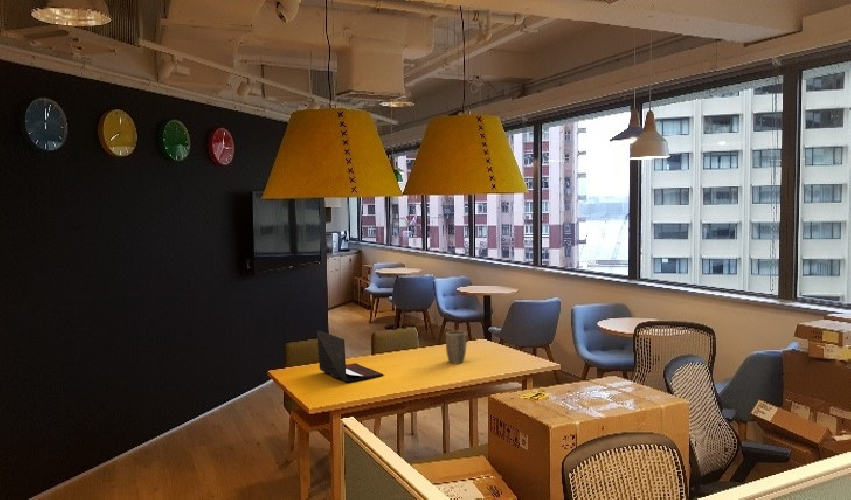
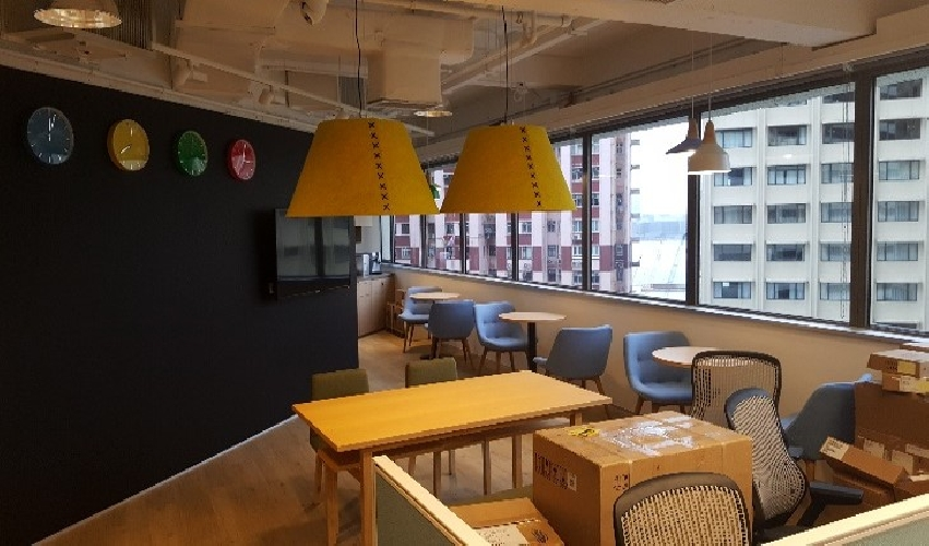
- laptop [316,329,384,383]
- plant pot [445,330,468,365]
